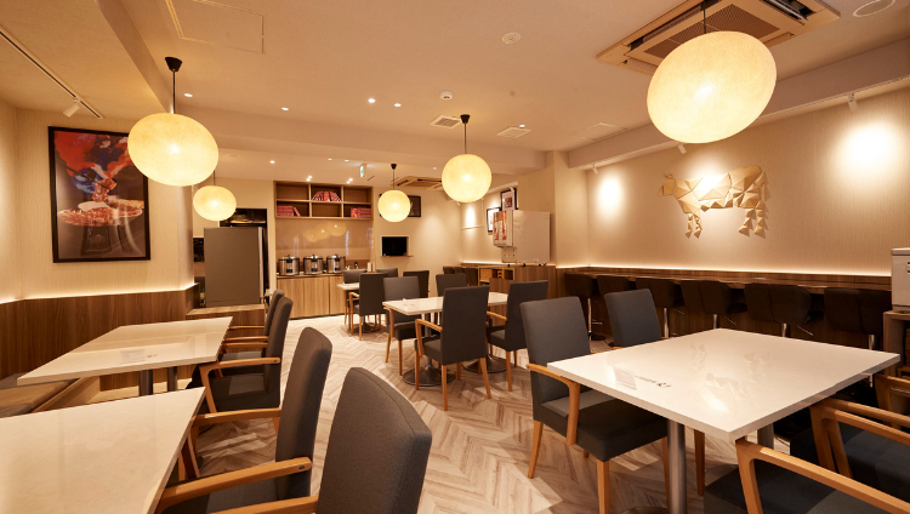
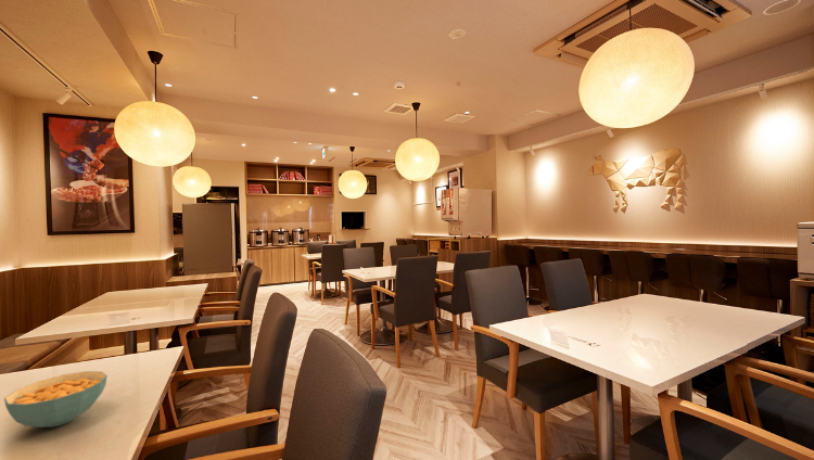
+ cereal bowl [3,370,109,429]
